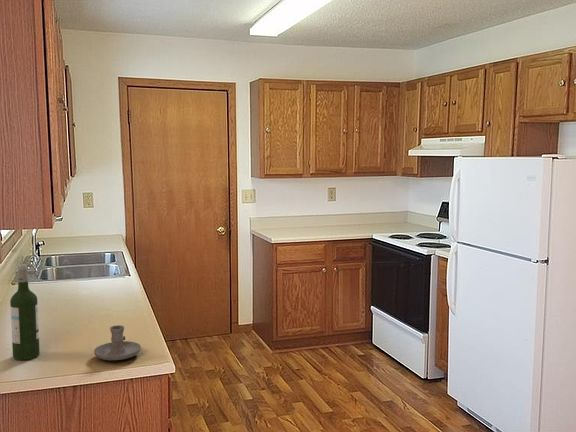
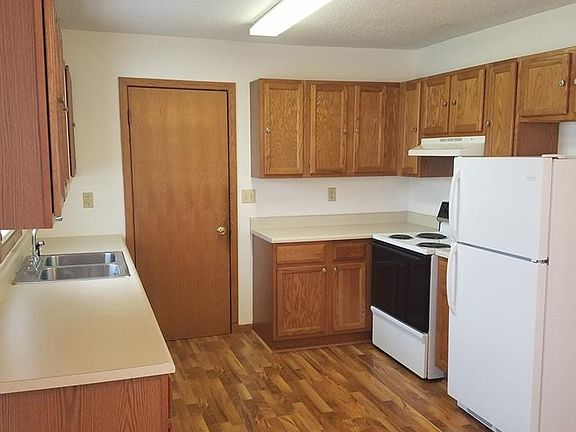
- candle holder [93,324,142,361]
- wine bottle [9,263,41,361]
